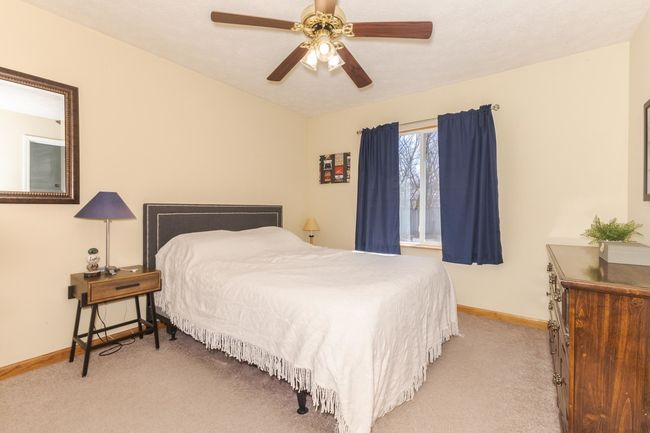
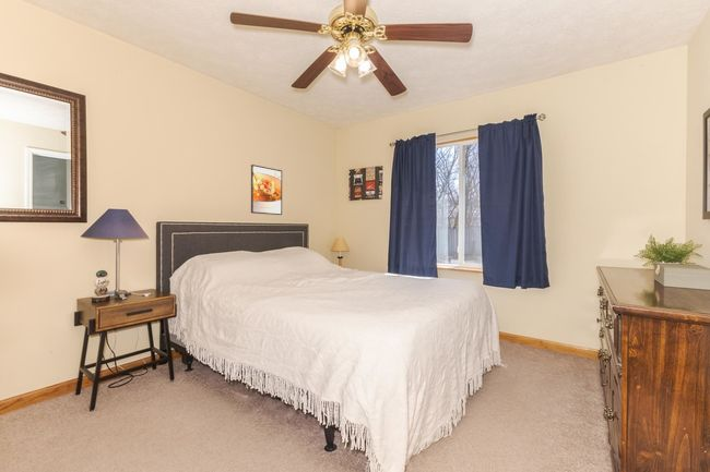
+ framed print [250,164,283,216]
